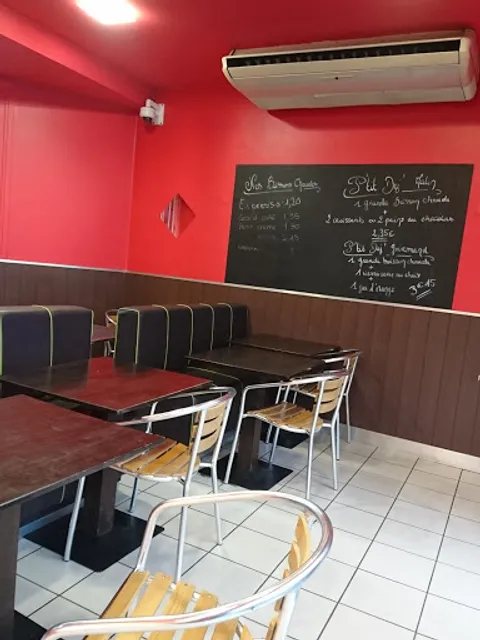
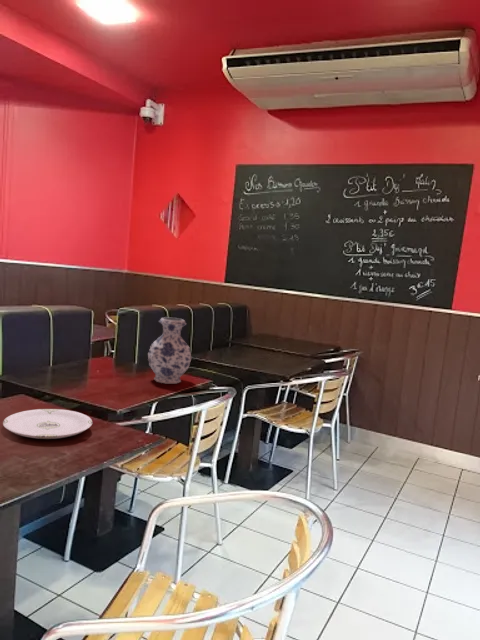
+ vase [147,316,192,384]
+ plate [2,408,93,440]
